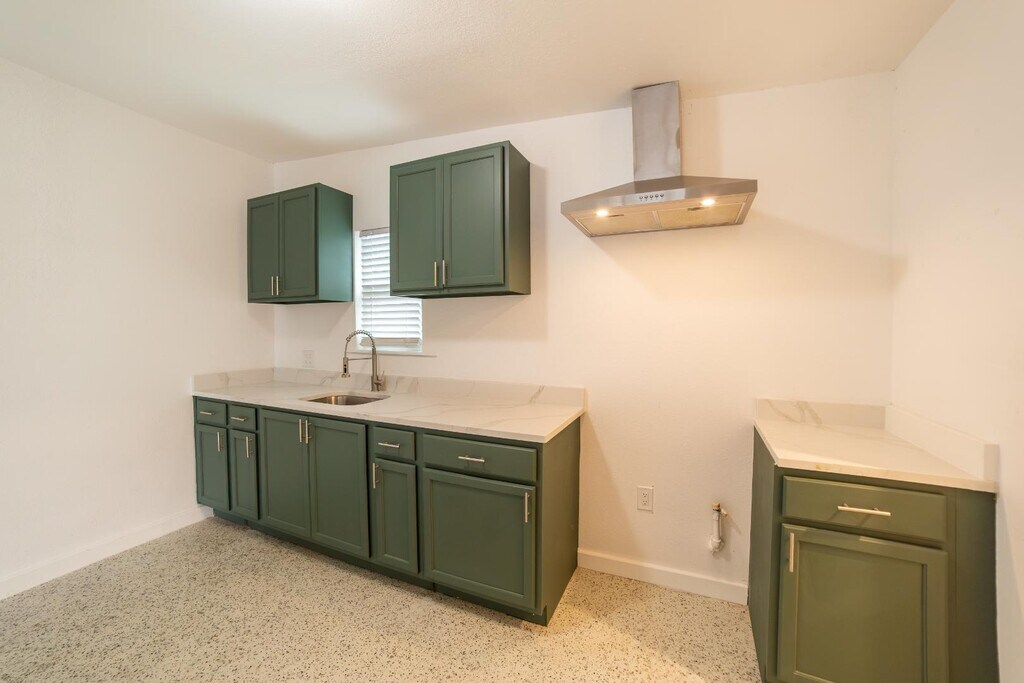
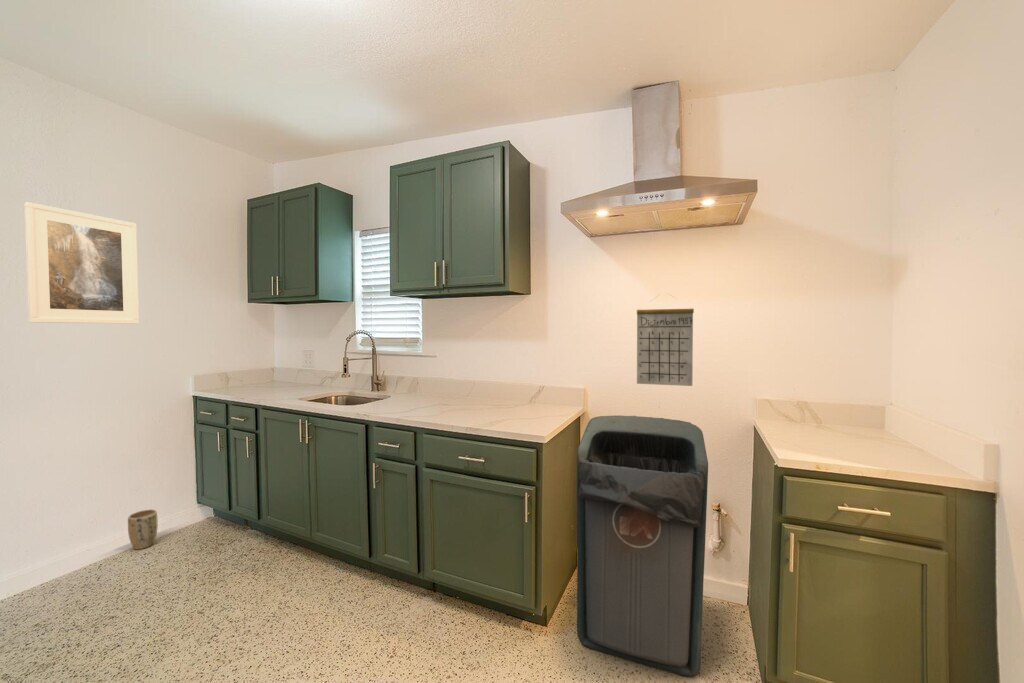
+ calendar [636,293,695,387]
+ trash can [576,415,709,678]
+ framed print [24,201,140,325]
+ plant pot [127,508,158,550]
